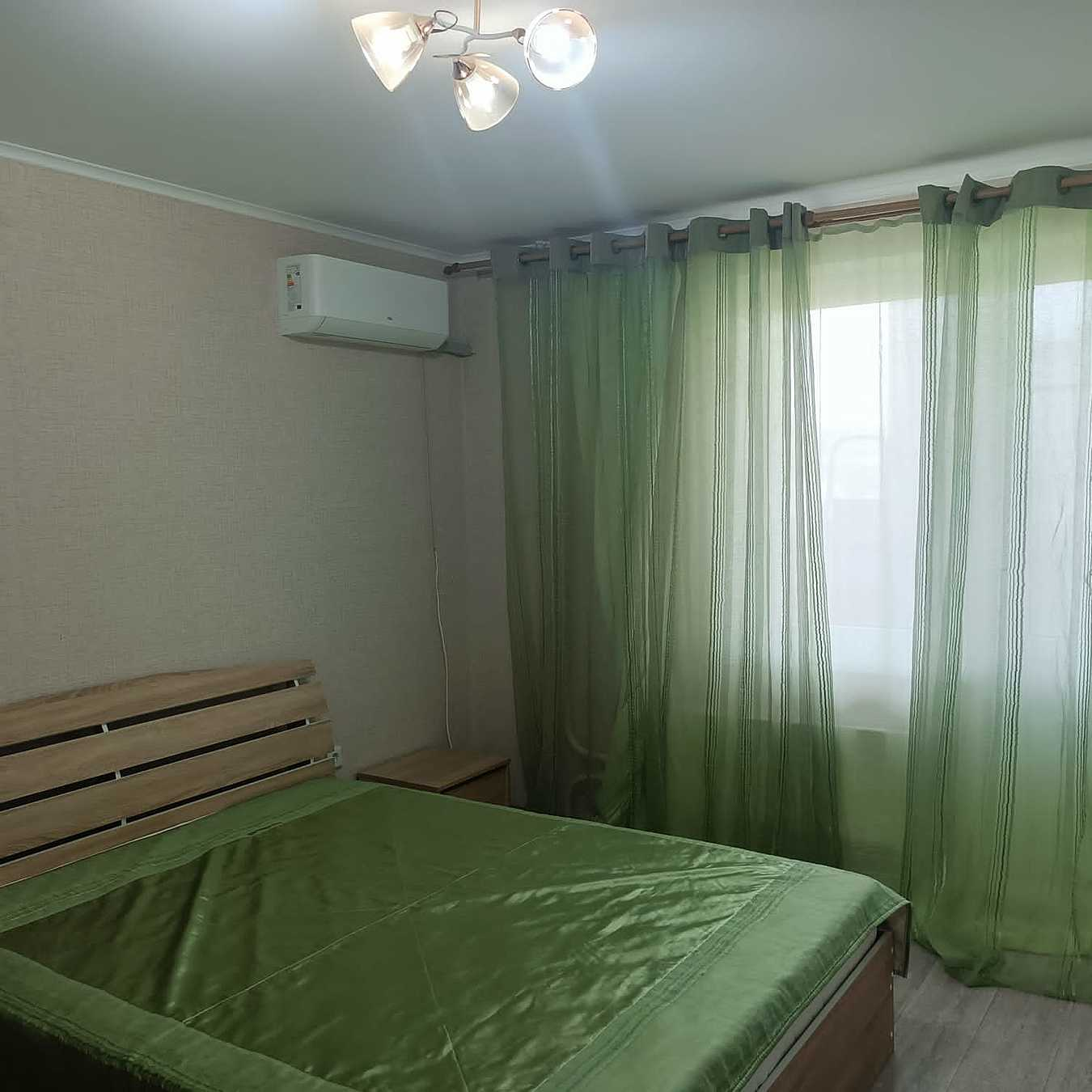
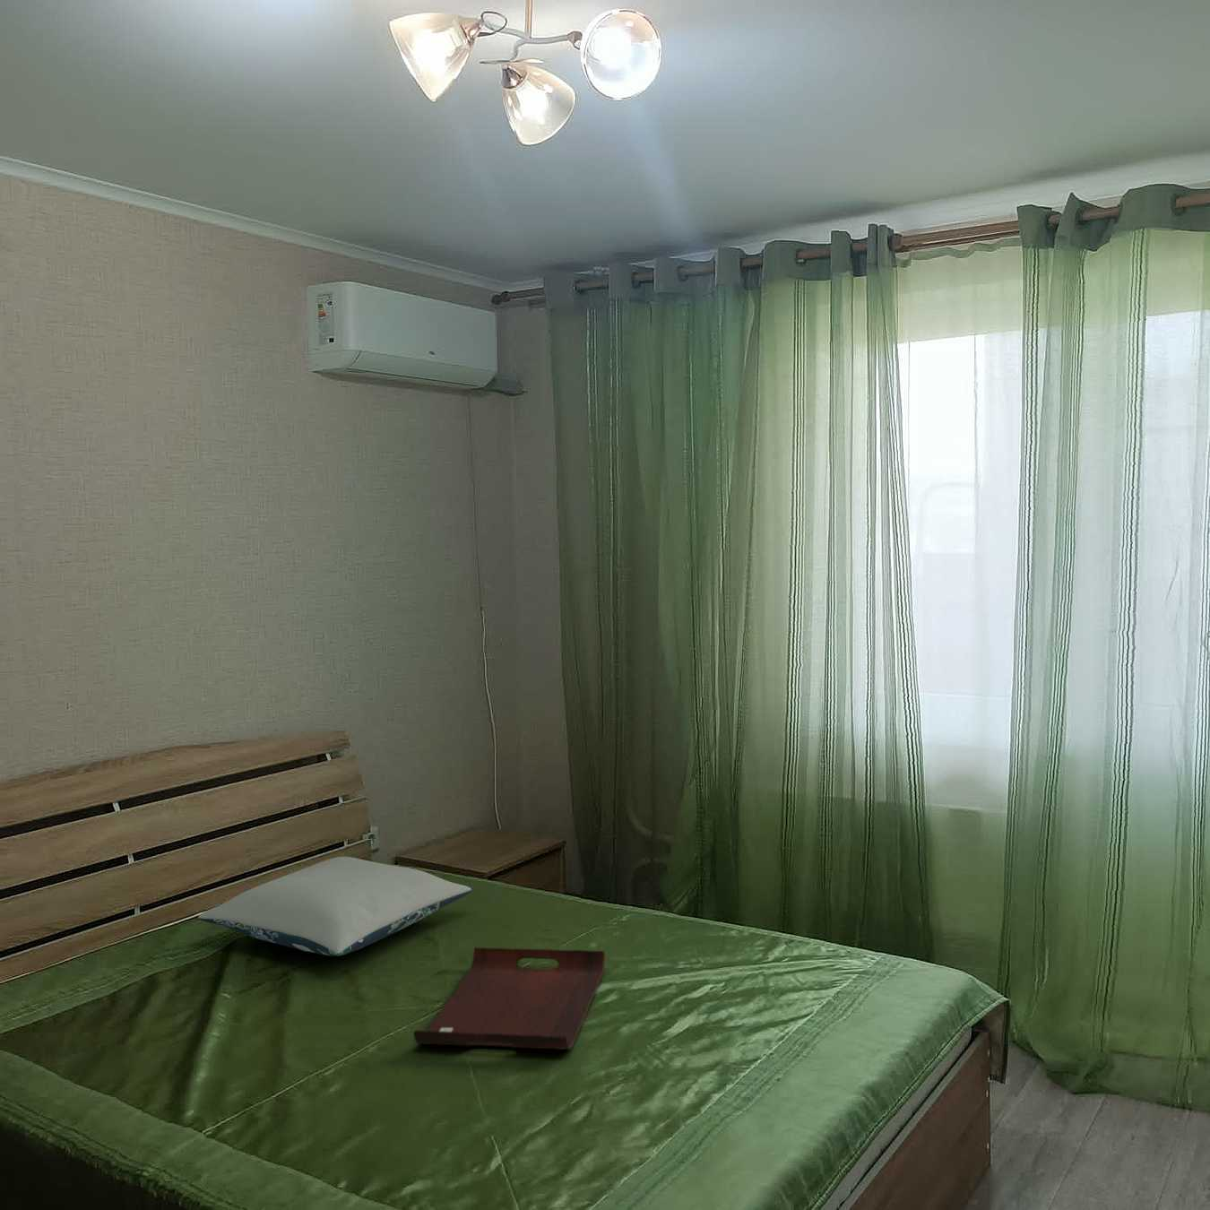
+ pillow [197,855,472,956]
+ serving tray [412,946,606,1050]
